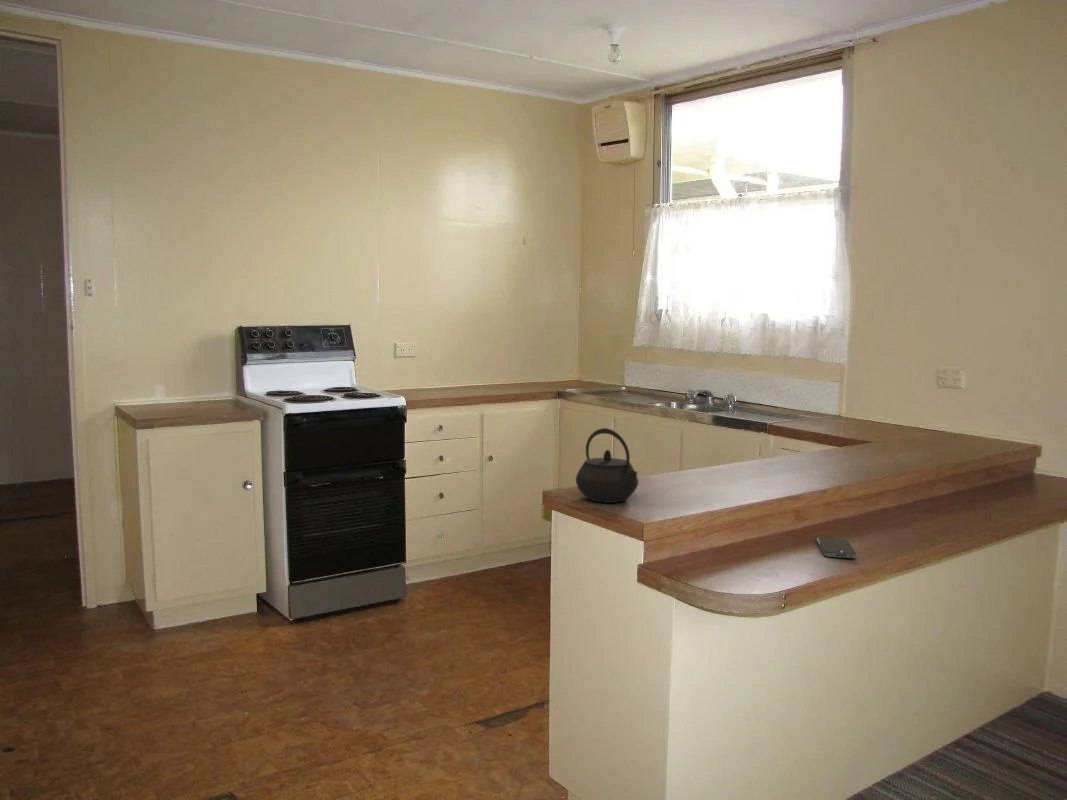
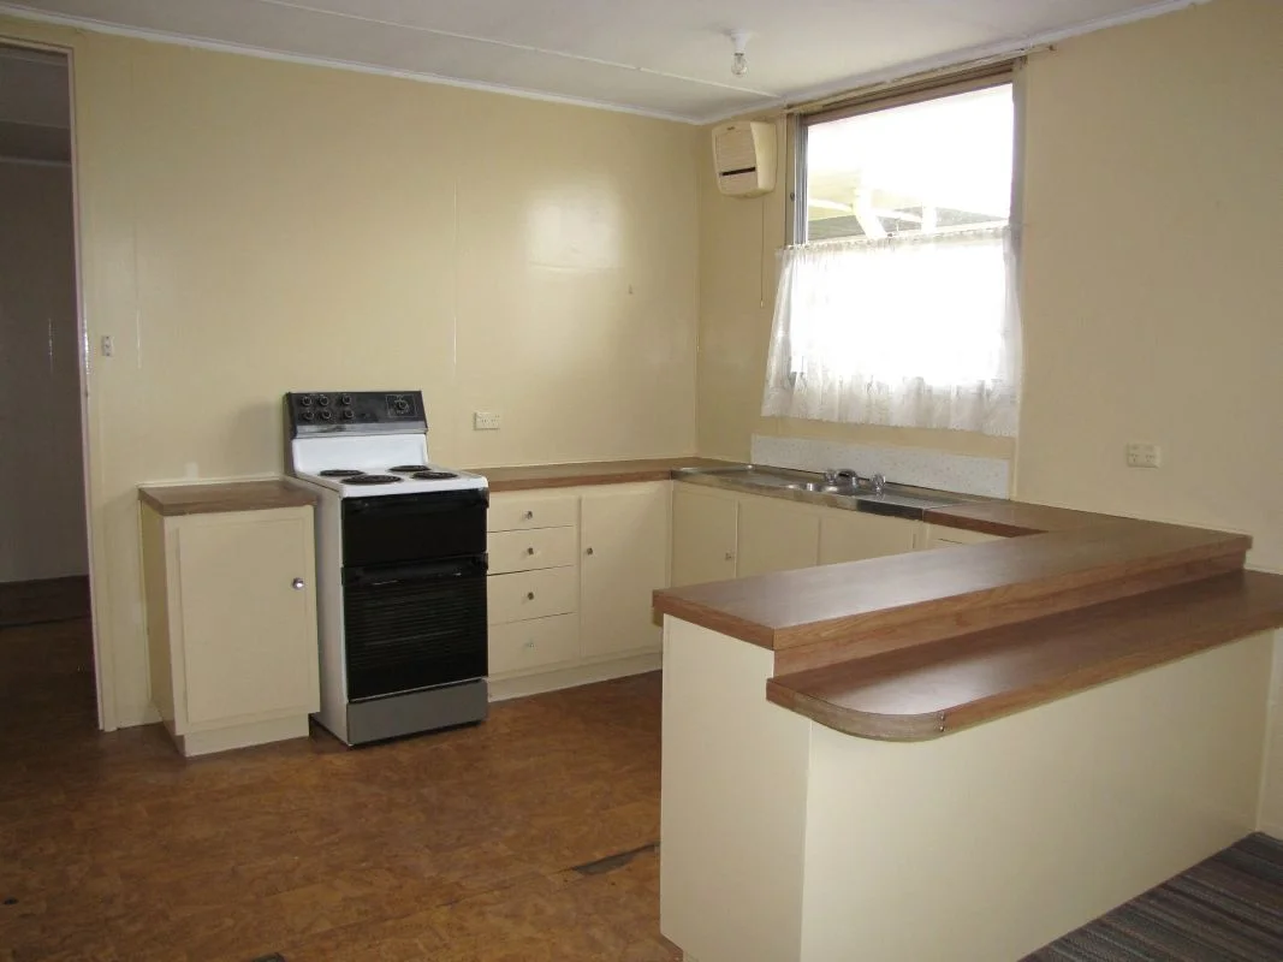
- kettle [575,427,639,504]
- smartphone [816,536,857,559]
